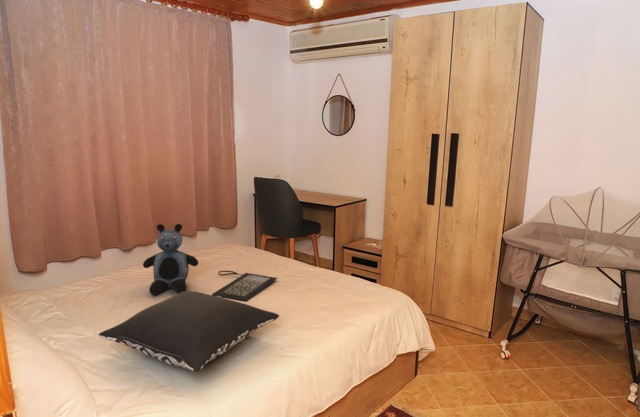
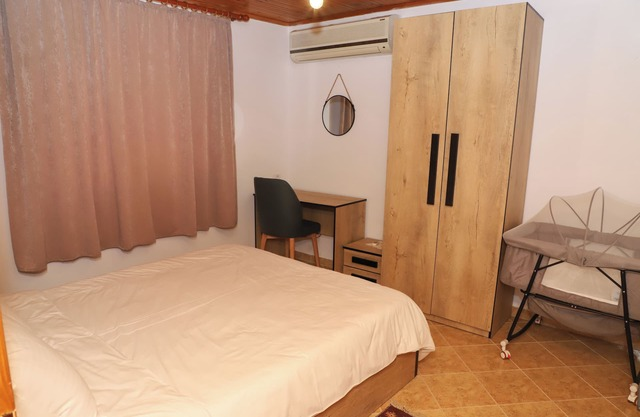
- clutch bag [211,270,278,302]
- pillow [98,290,280,372]
- teddy bear [142,223,199,296]
